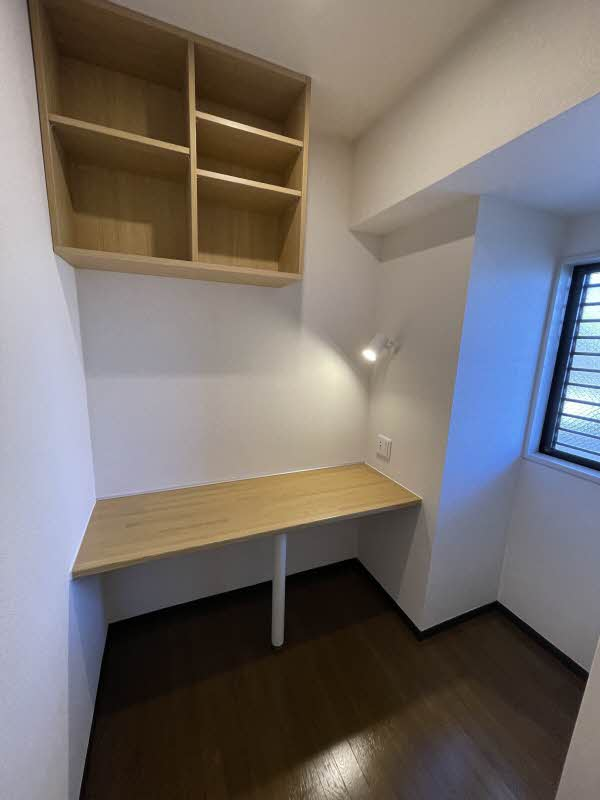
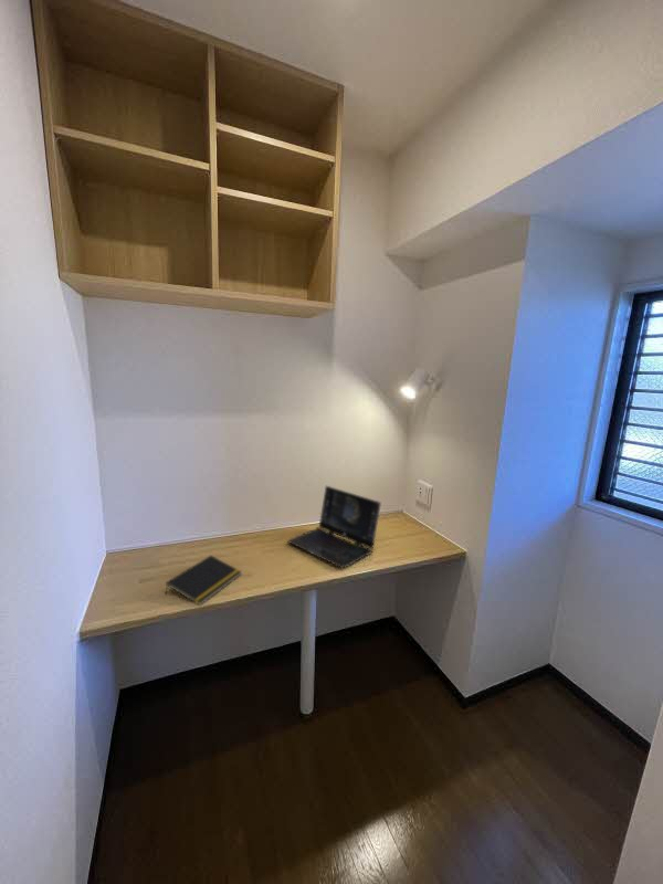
+ laptop computer [286,485,382,569]
+ notepad [165,555,243,607]
